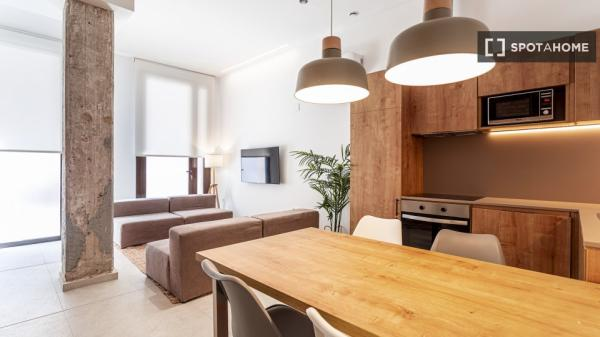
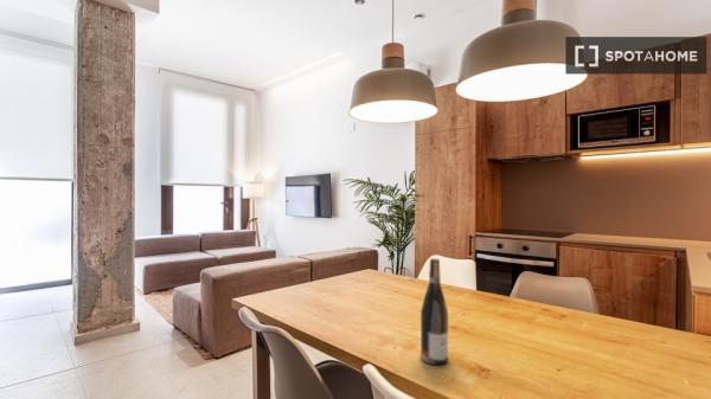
+ wine bottle [419,257,449,366]
